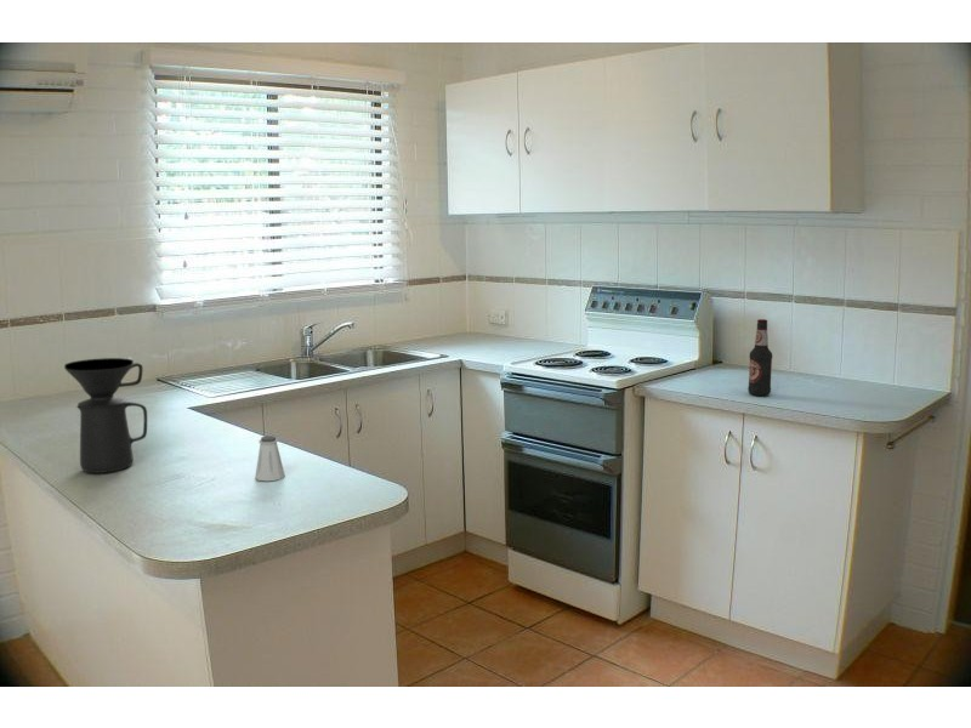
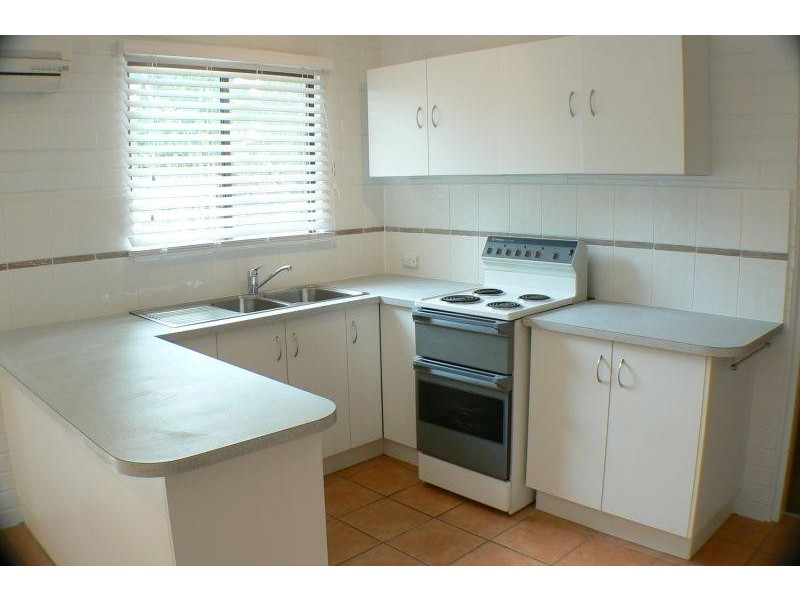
- coffee maker [63,357,148,474]
- saltshaker [254,434,286,482]
- bottle [746,318,773,397]
